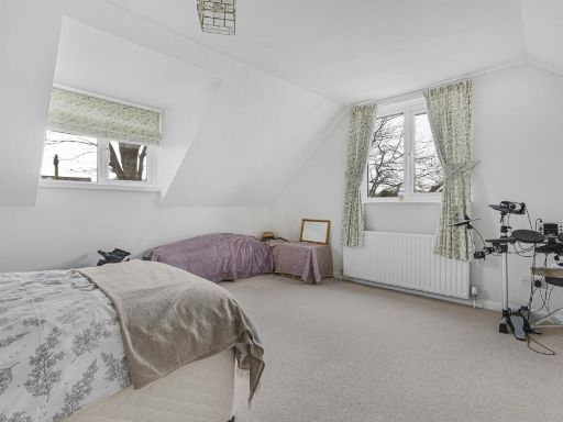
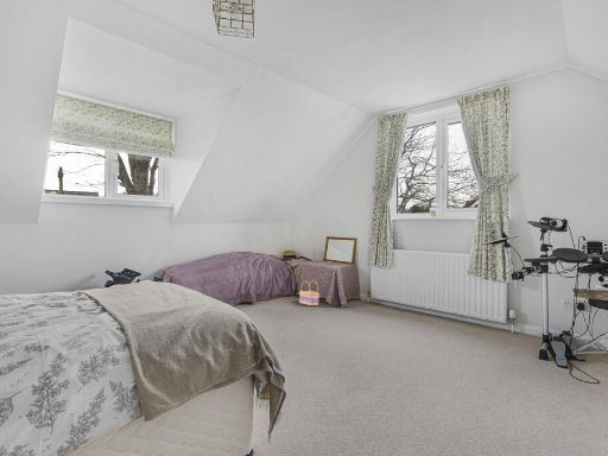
+ basket [298,280,321,306]
